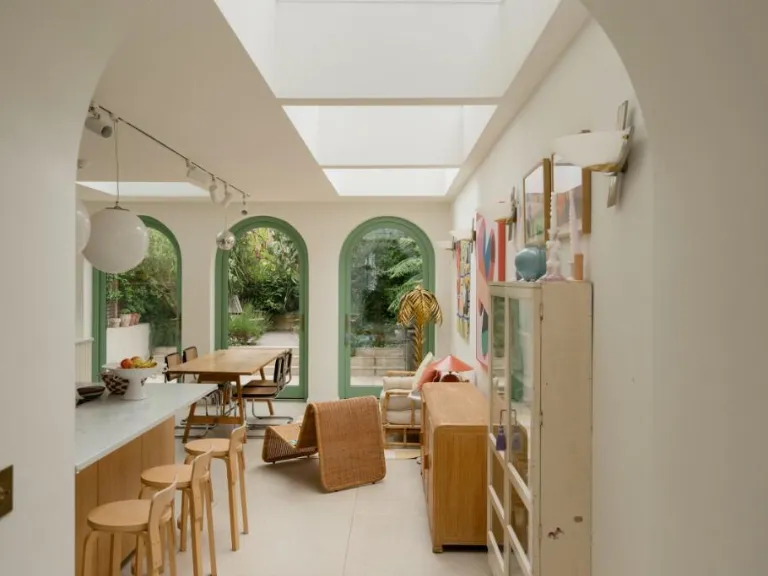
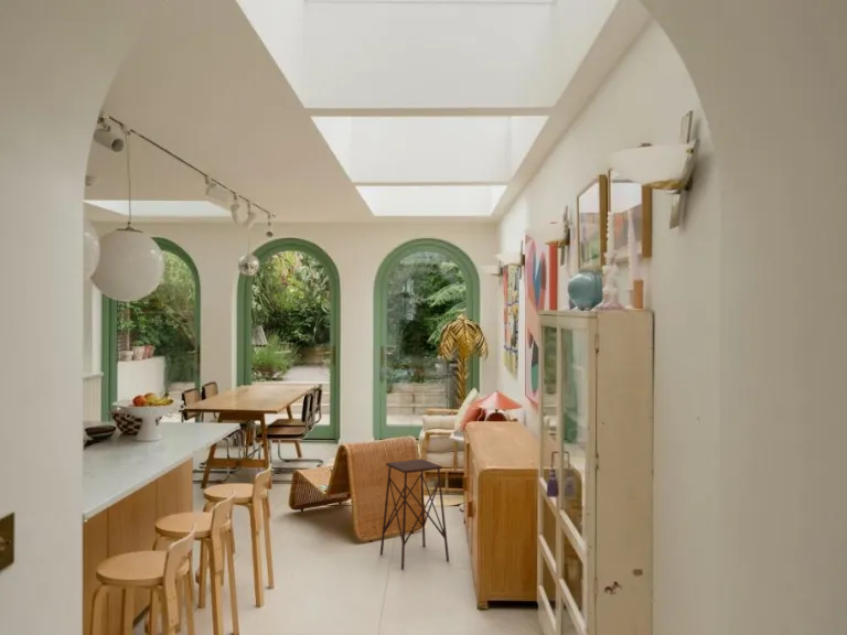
+ side table [379,458,450,571]
